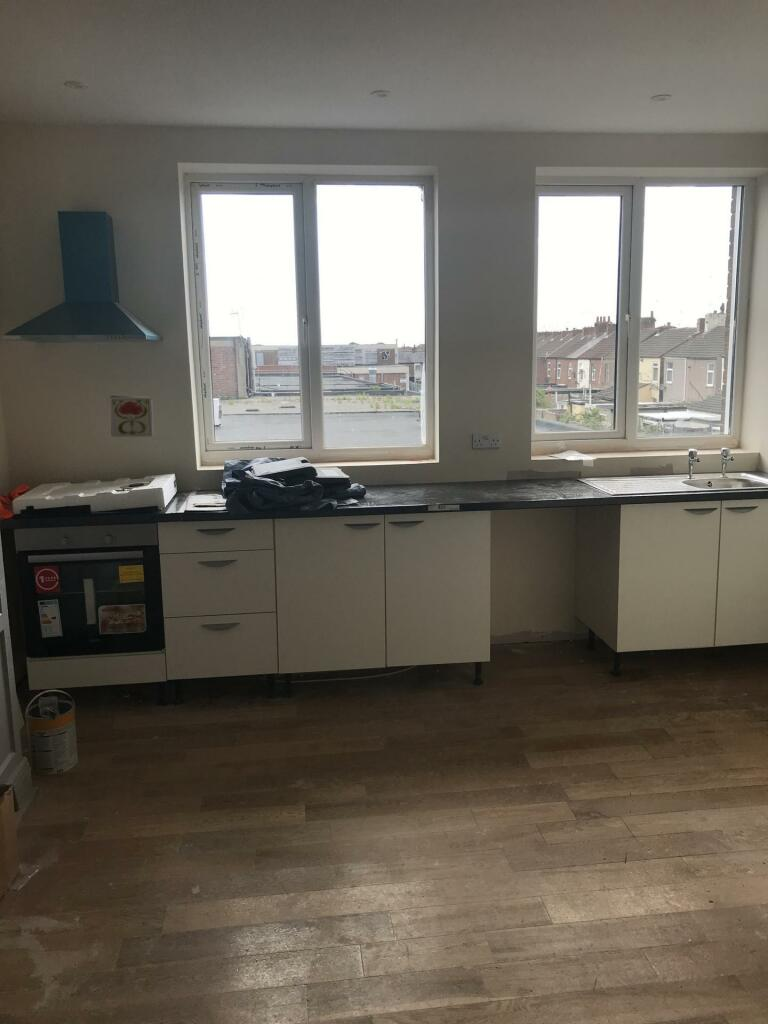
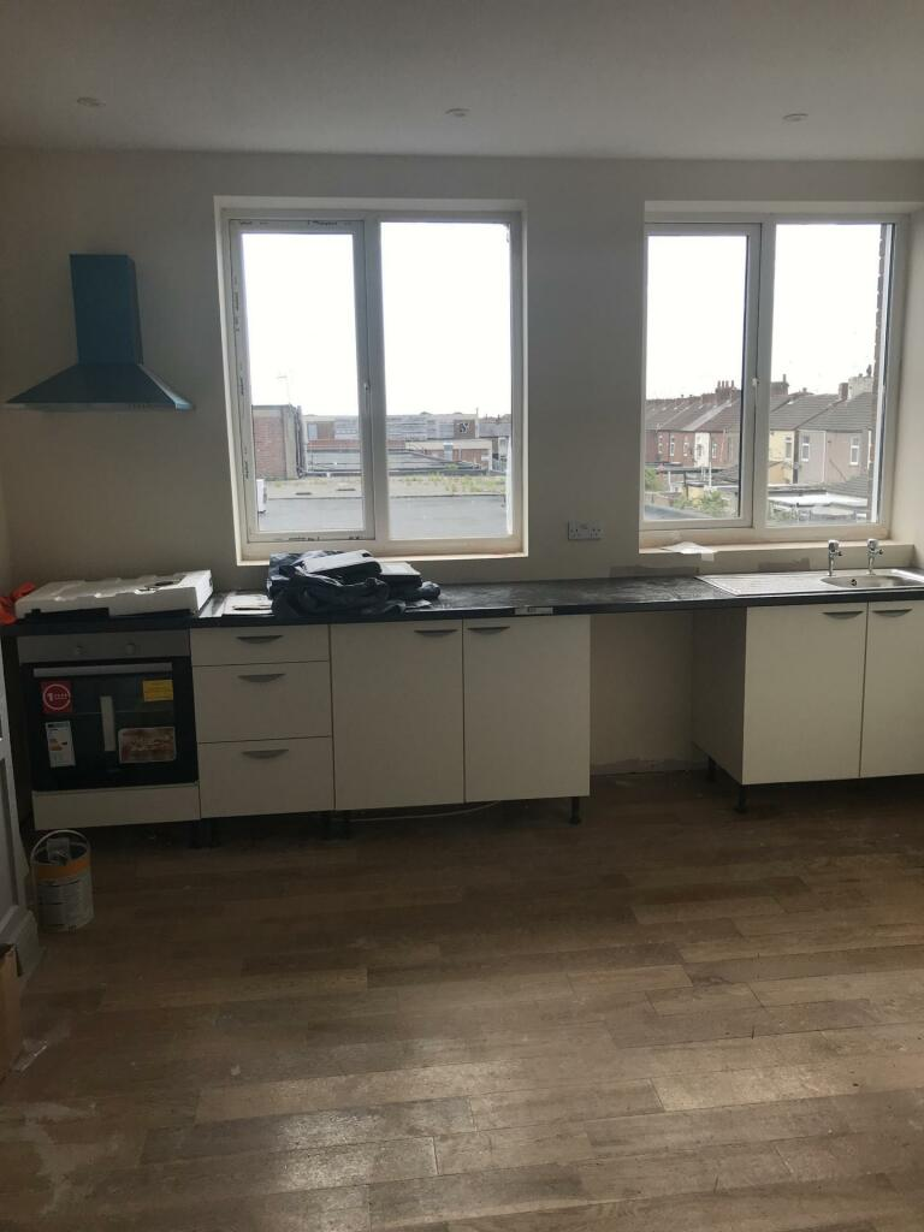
- decorative tile [109,395,155,438]
